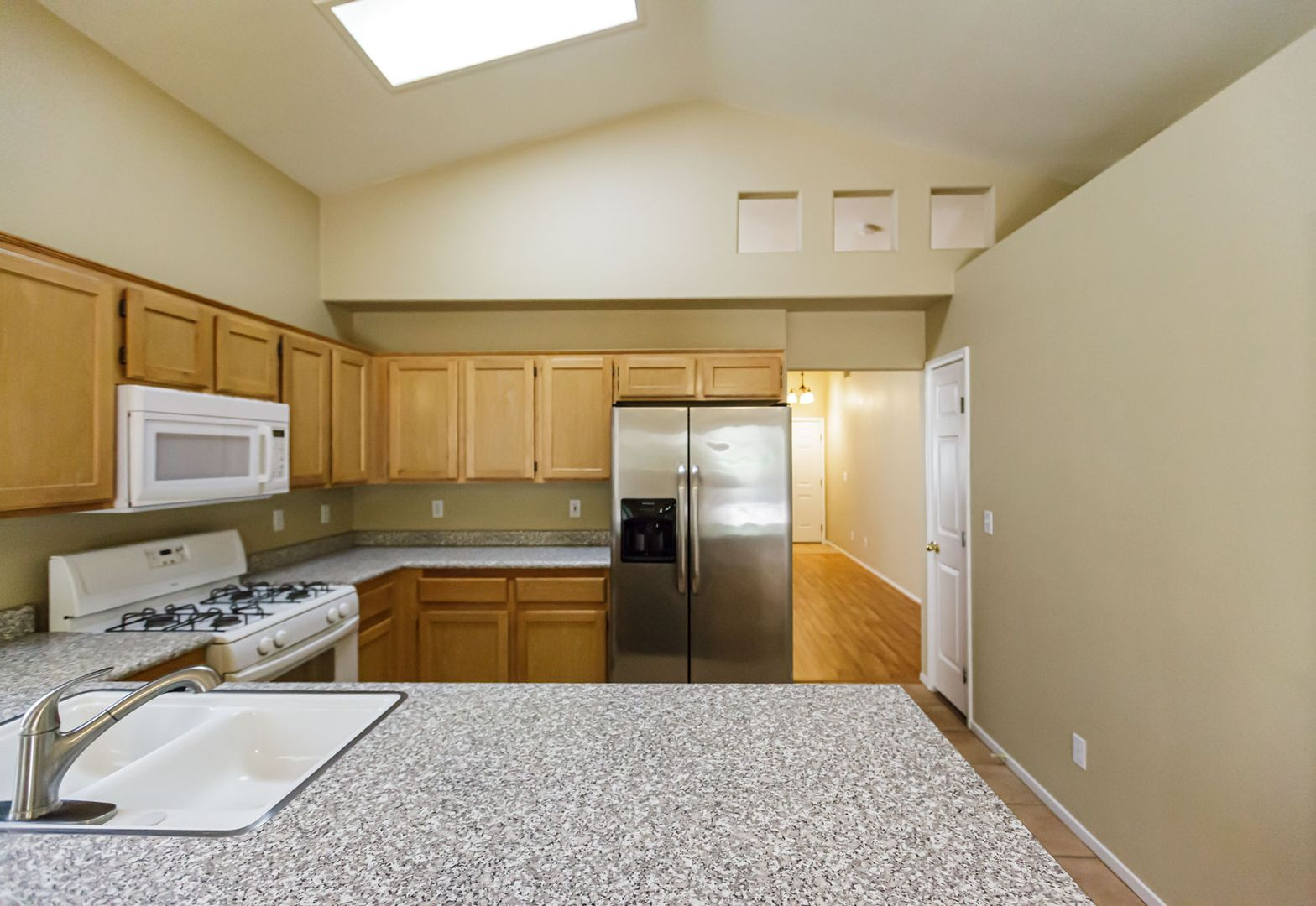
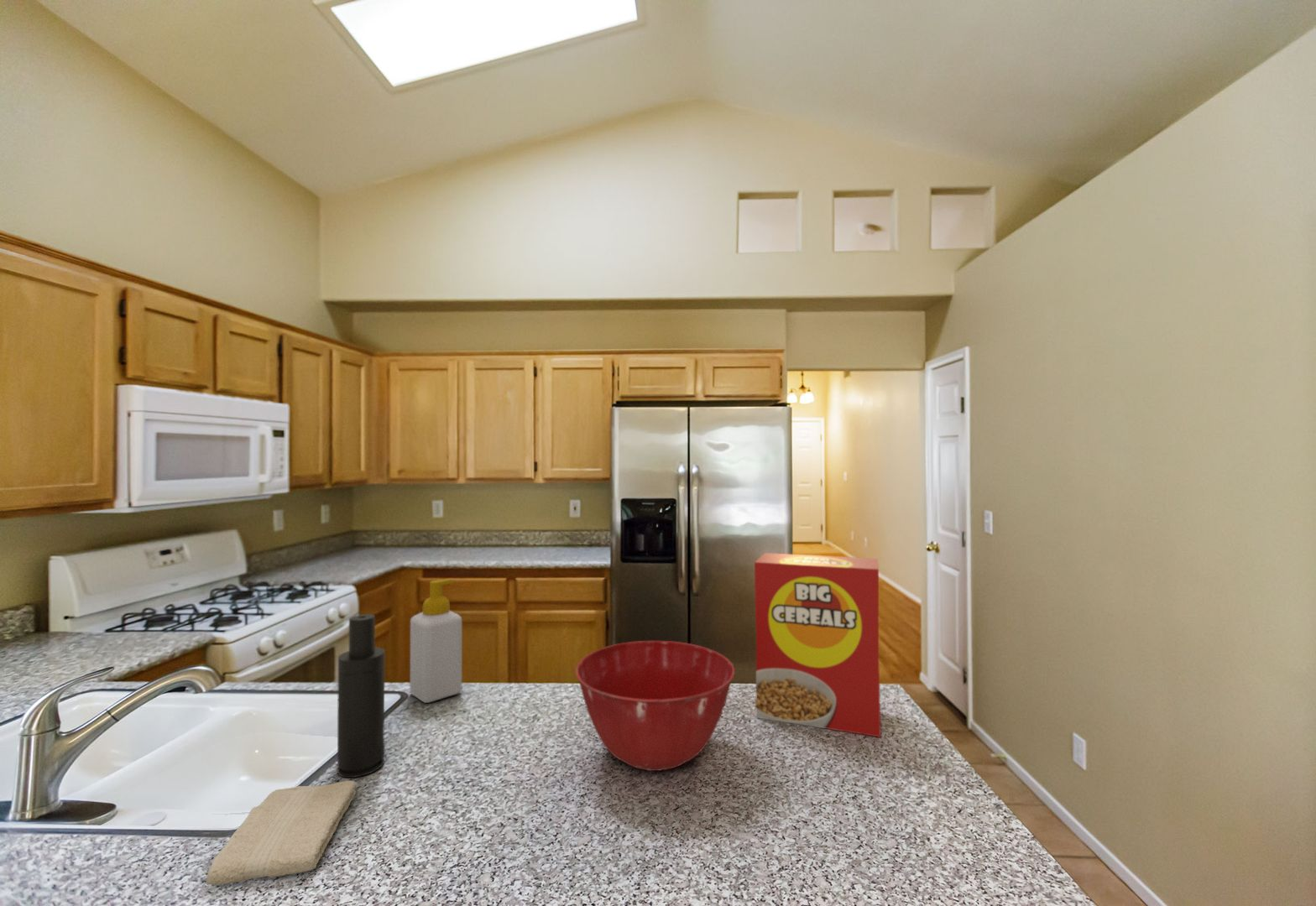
+ soap bottle [410,578,462,704]
+ washcloth [206,779,357,886]
+ mixing bowl [575,640,735,772]
+ atomizer [337,613,386,778]
+ cereal box [754,552,882,738]
